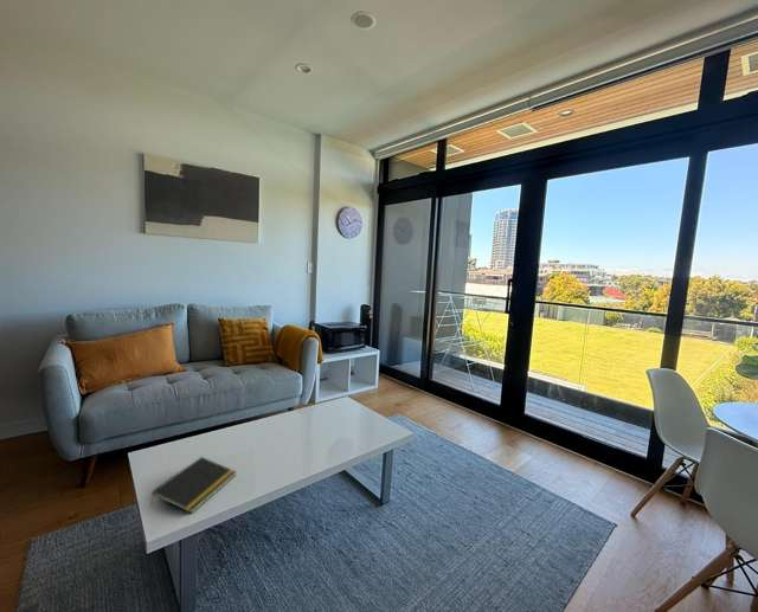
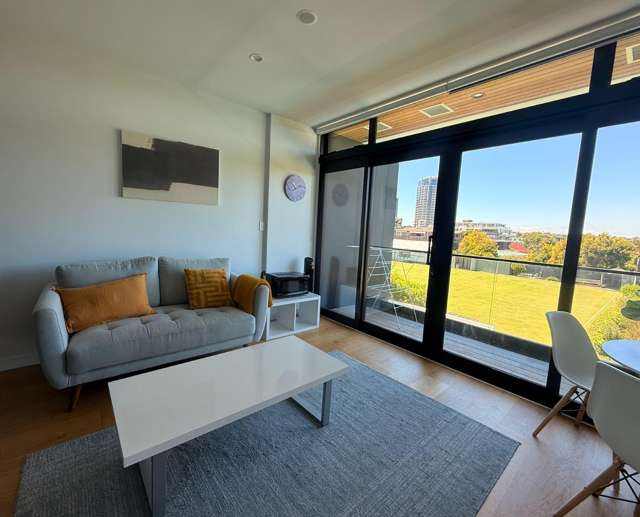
- notepad [149,456,238,514]
